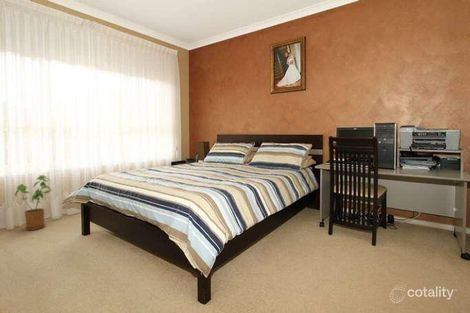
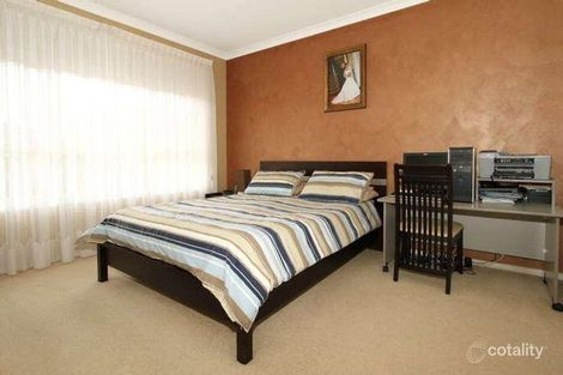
- house plant [14,174,53,231]
